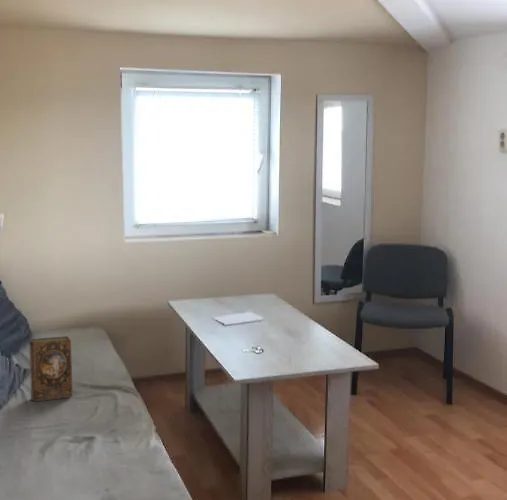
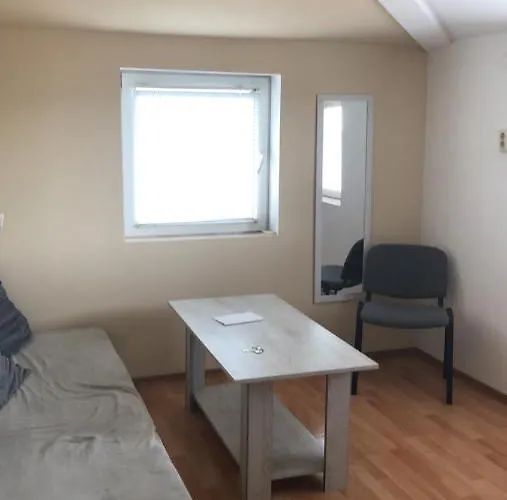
- book [28,335,73,402]
